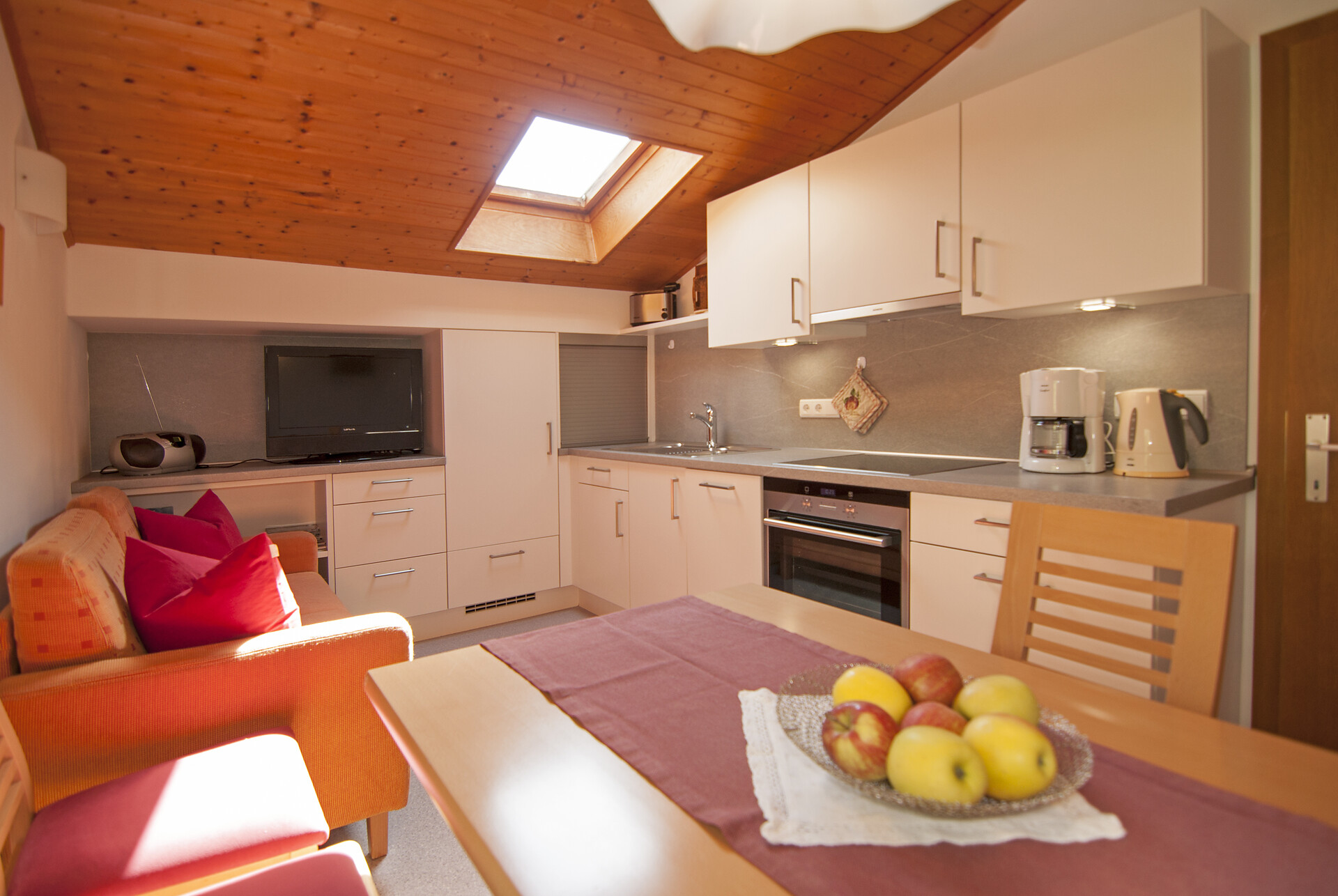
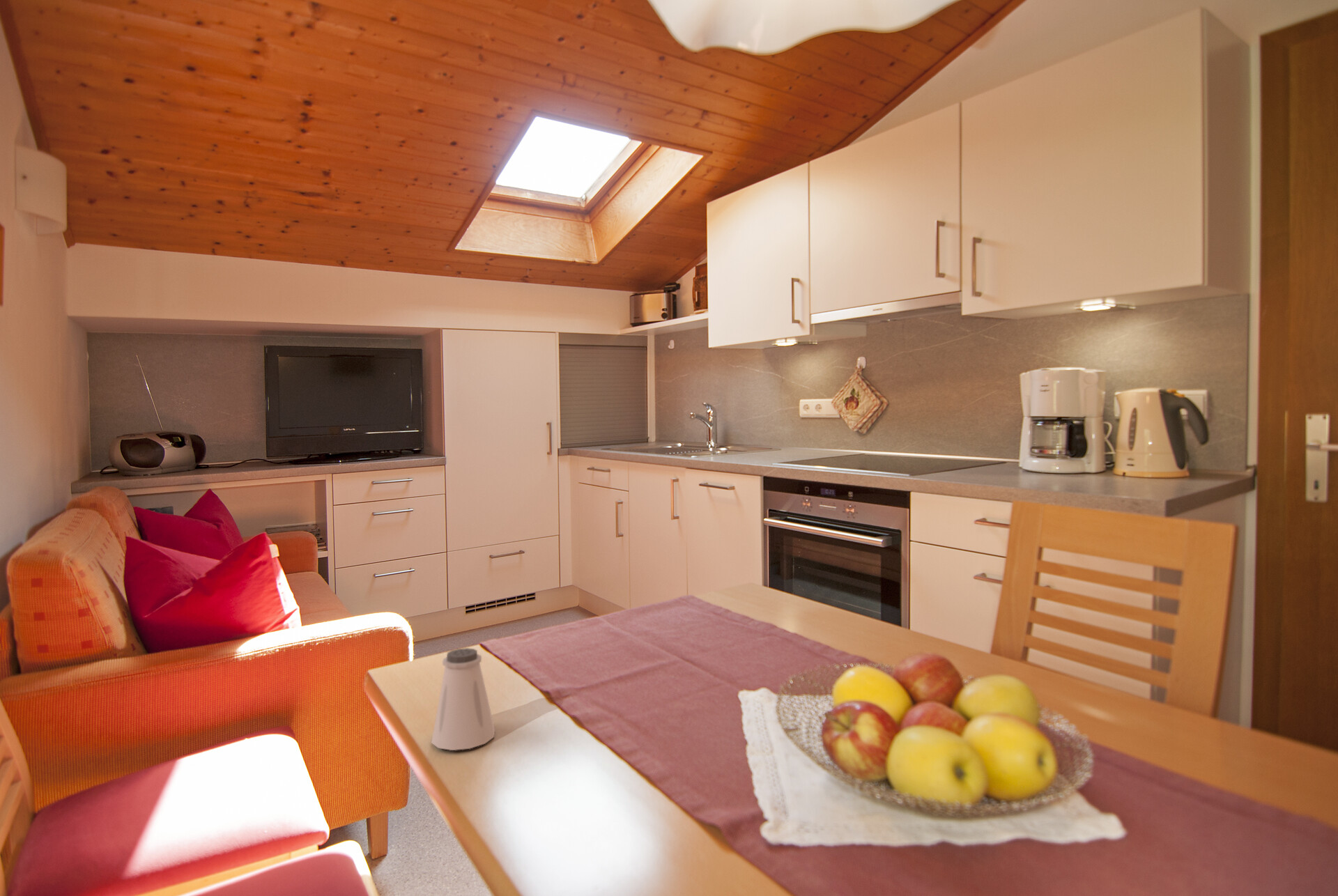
+ saltshaker [431,647,495,751]
